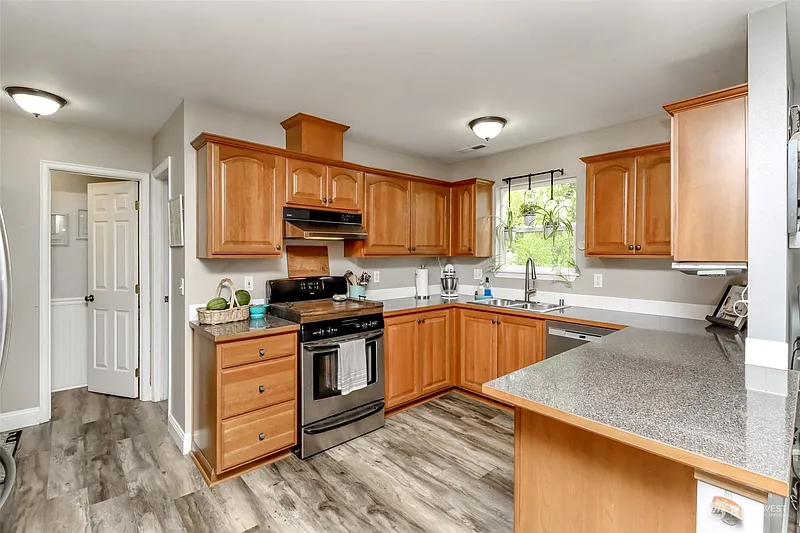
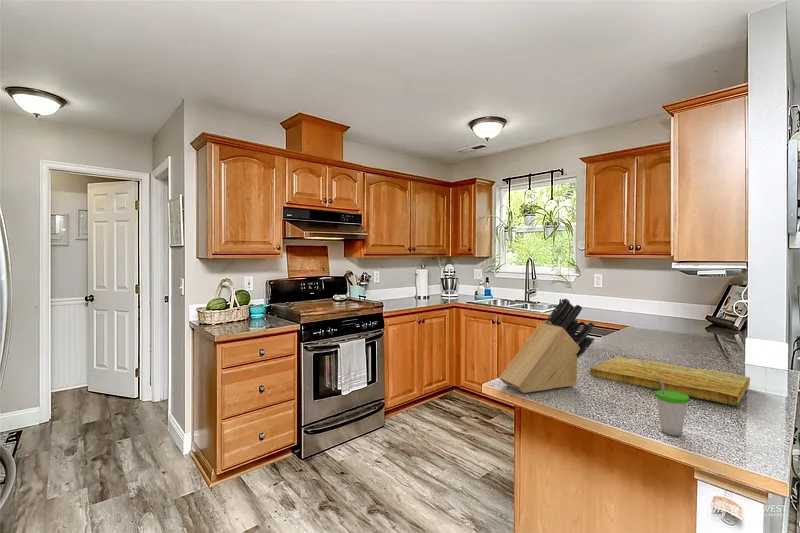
+ cutting board [589,356,751,407]
+ knife block [498,297,596,394]
+ cup [654,378,690,437]
